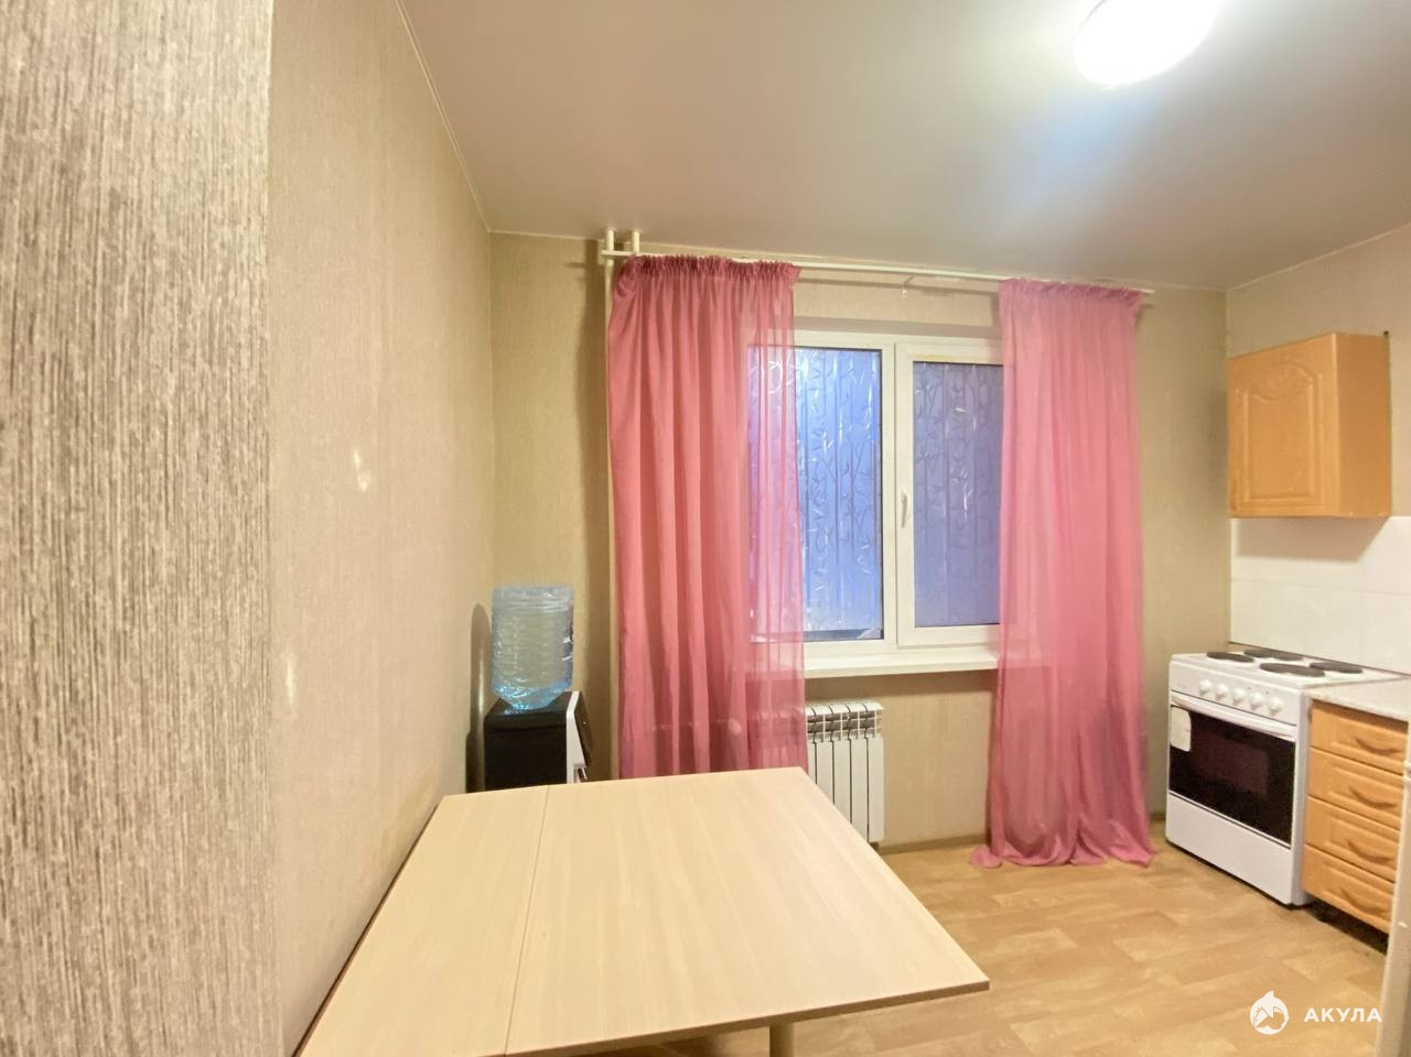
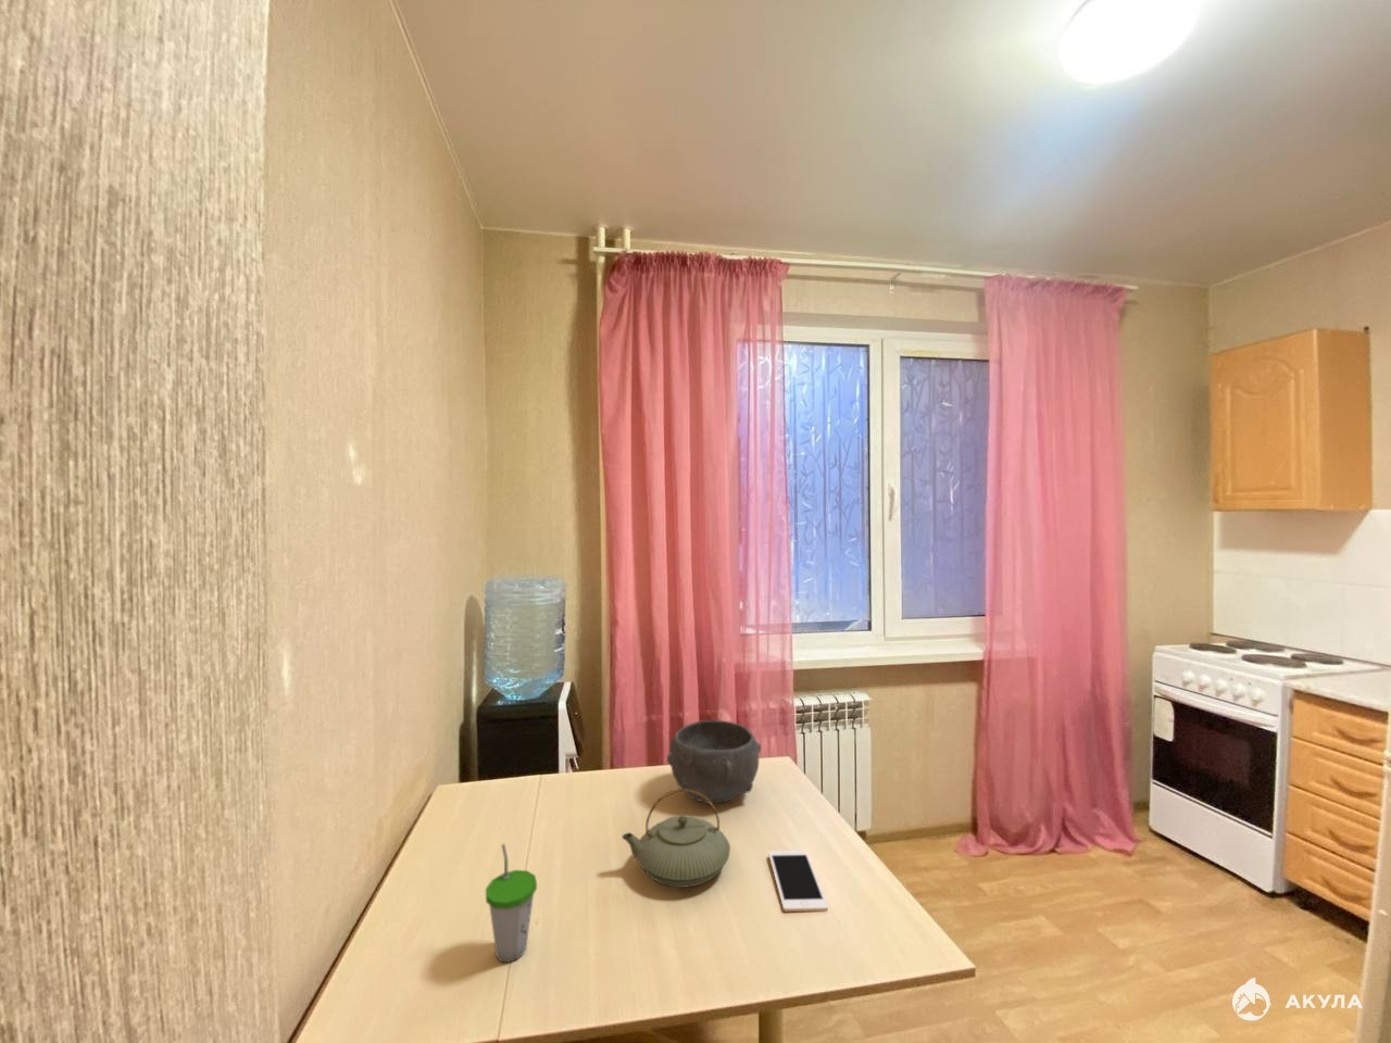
+ teapot [622,789,732,889]
+ bowl [666,719,762,804]
+ cup [485,844,538,964]
+ cell phone [767,849,829,913]
